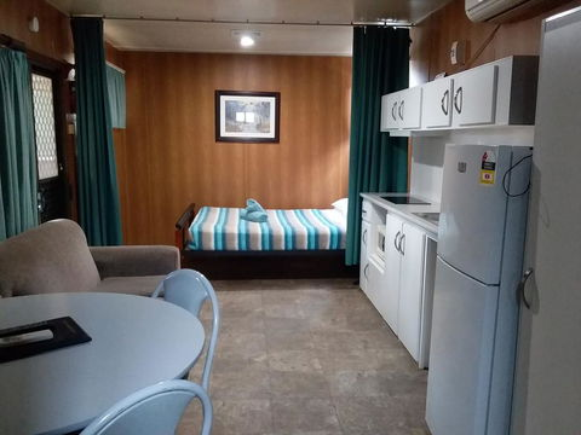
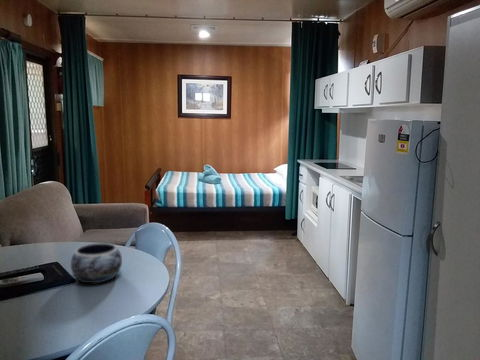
+ decorative bowl [70,242,123,284]
